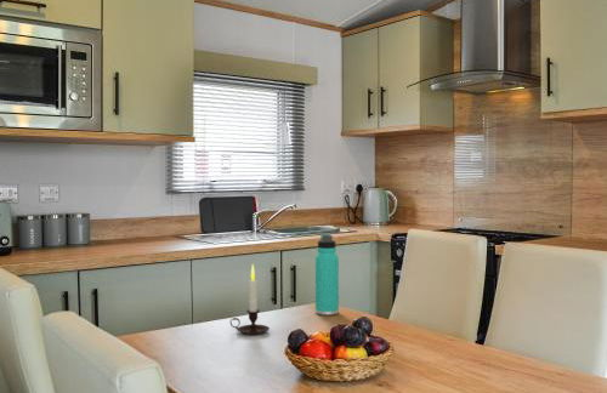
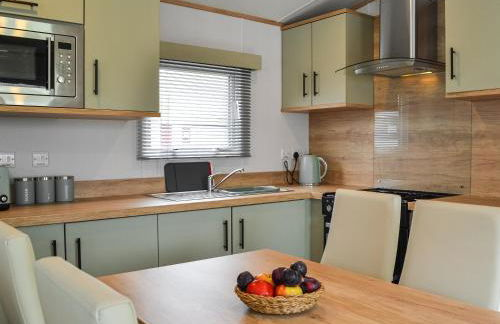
- candle [229,263,271,336]
- thermos bottle [314,233,340,317]
